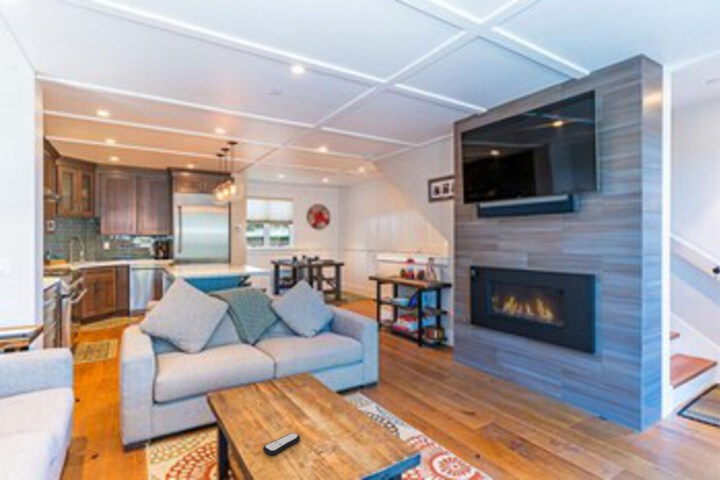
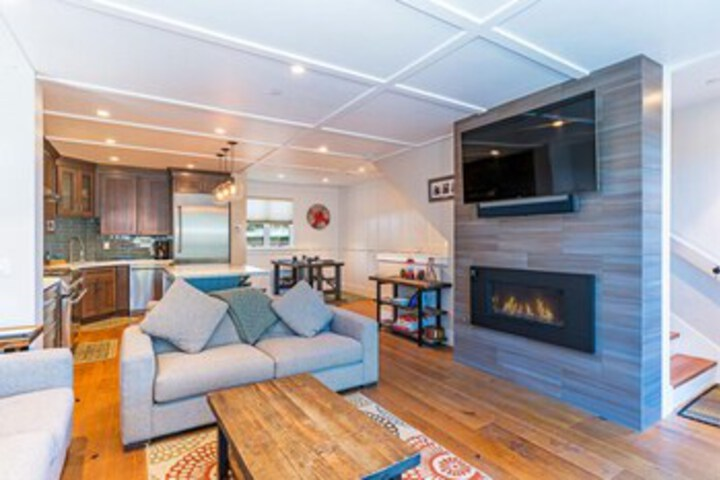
- remote control [262,432,301,456]
